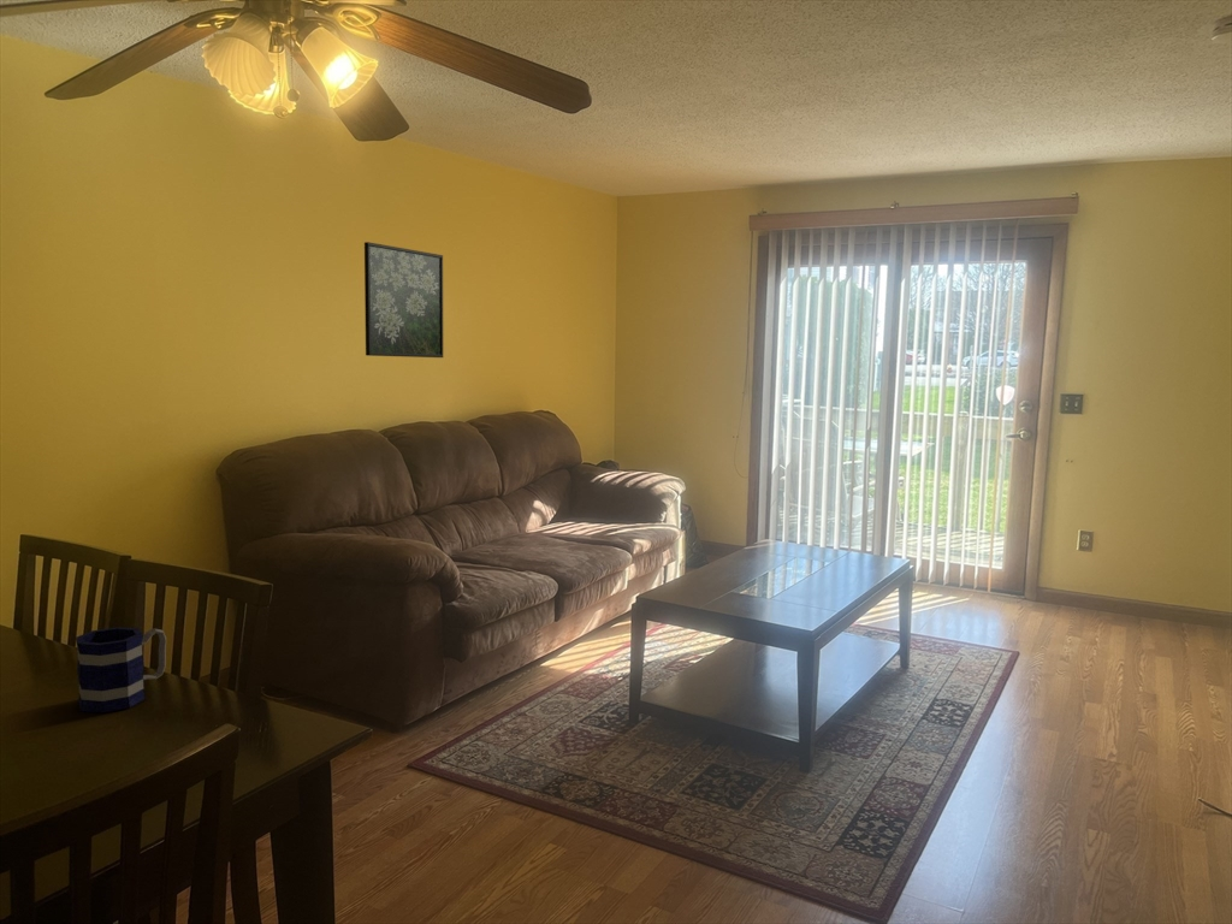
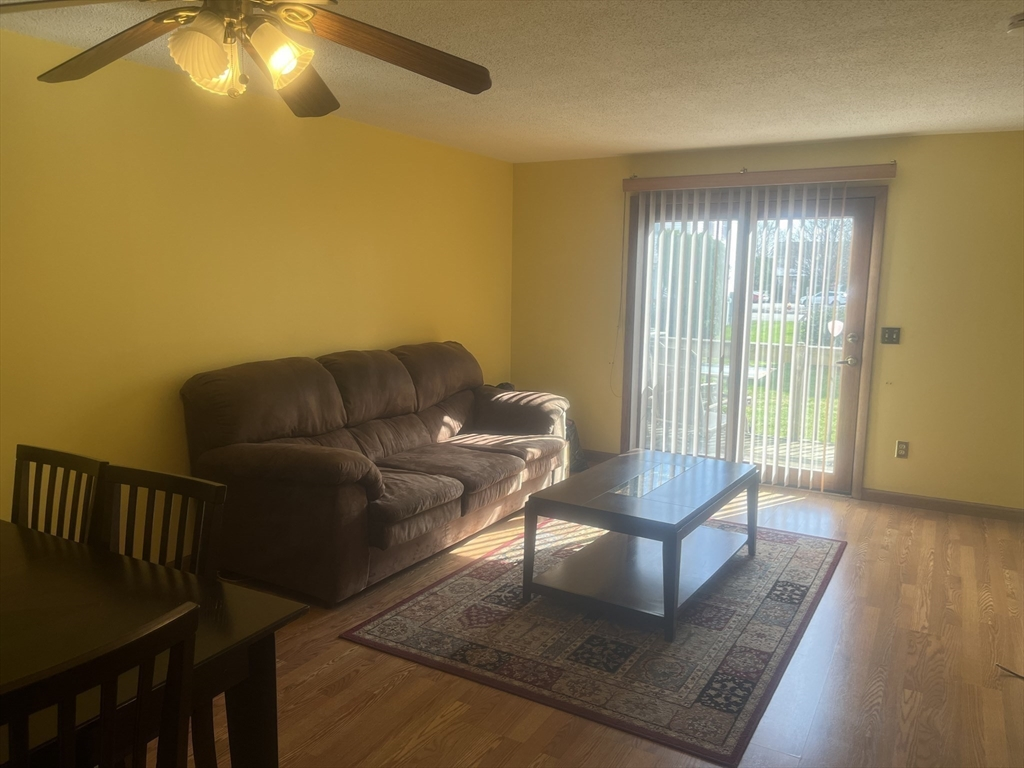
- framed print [363,241,444,359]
- mug [75,626,167,713]
